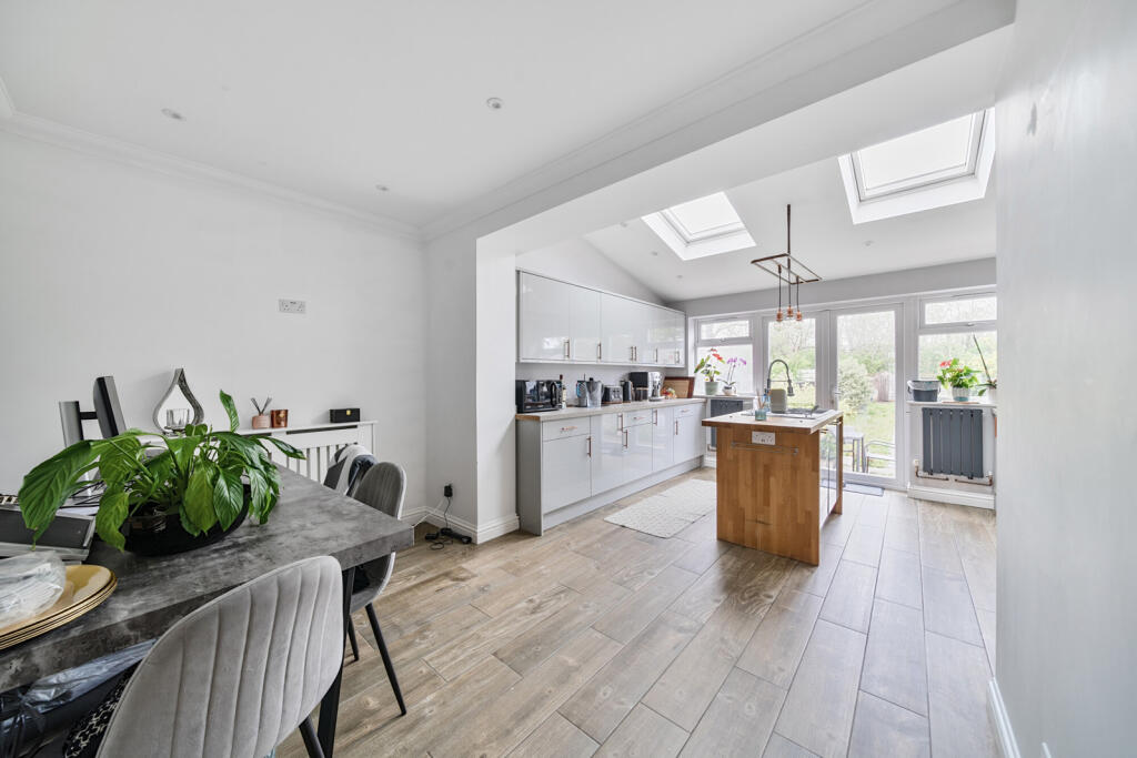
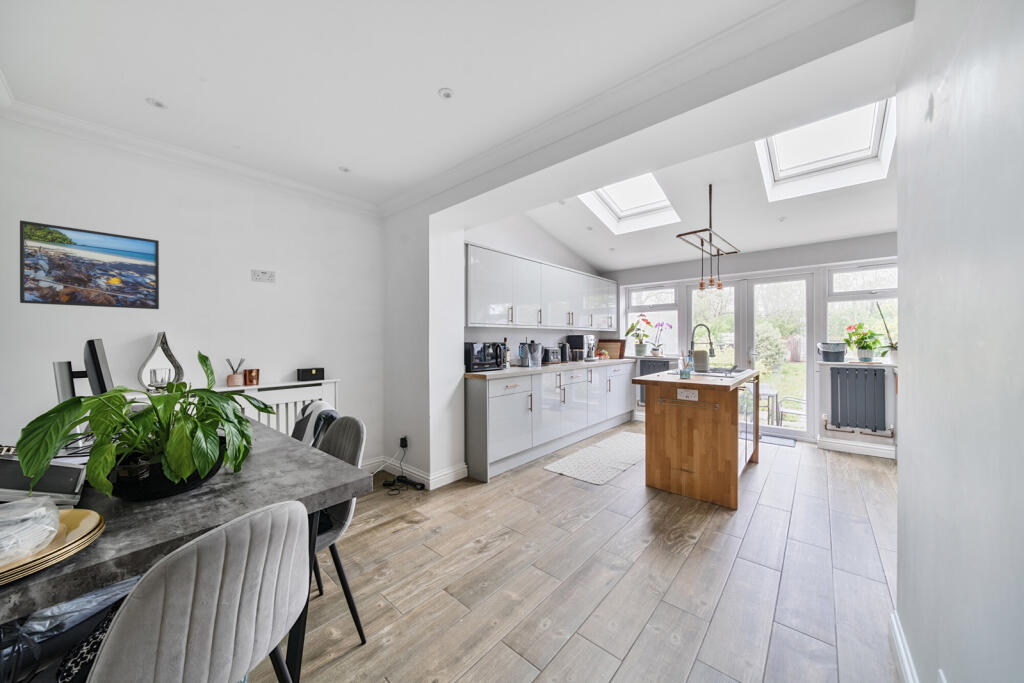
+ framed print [19,219,160,310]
